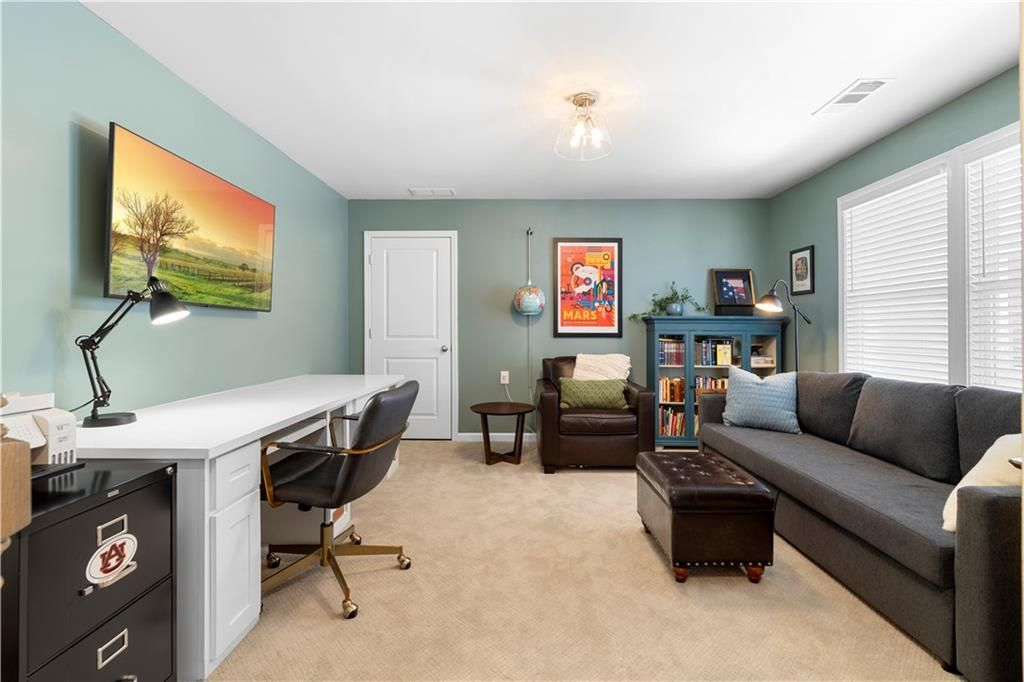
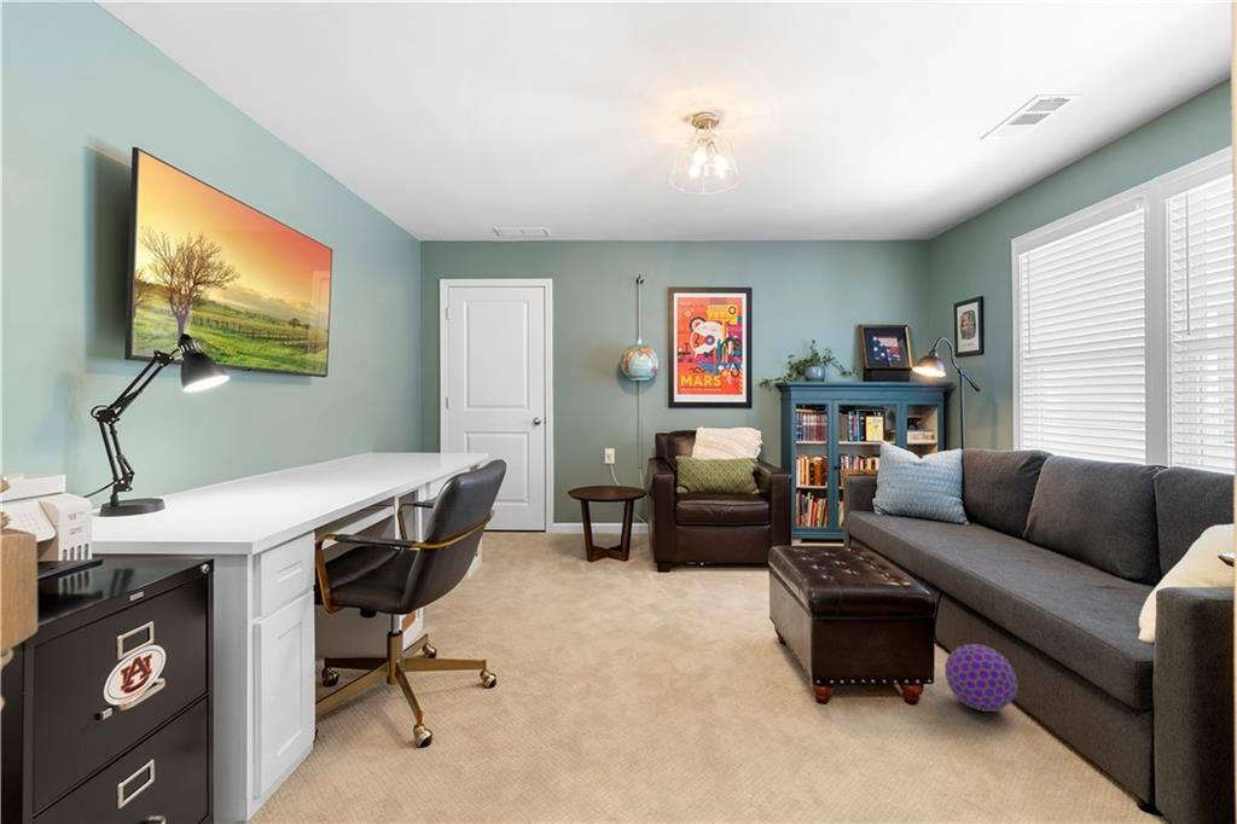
+ ball [943,643,1018,713]
